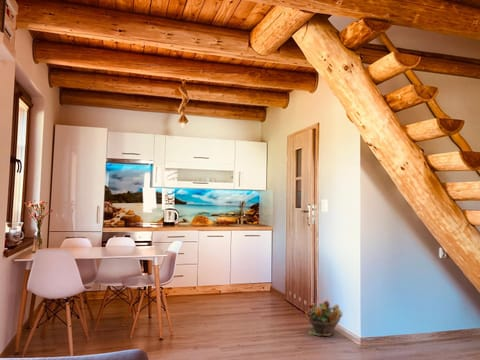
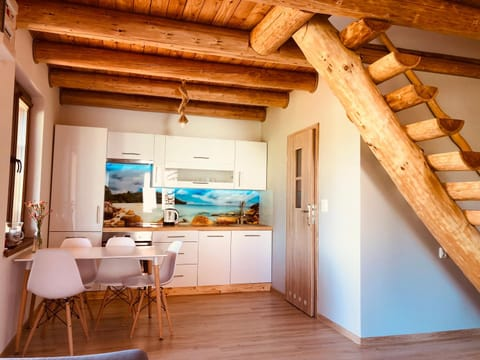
- potted plant [305,299,343,337]
